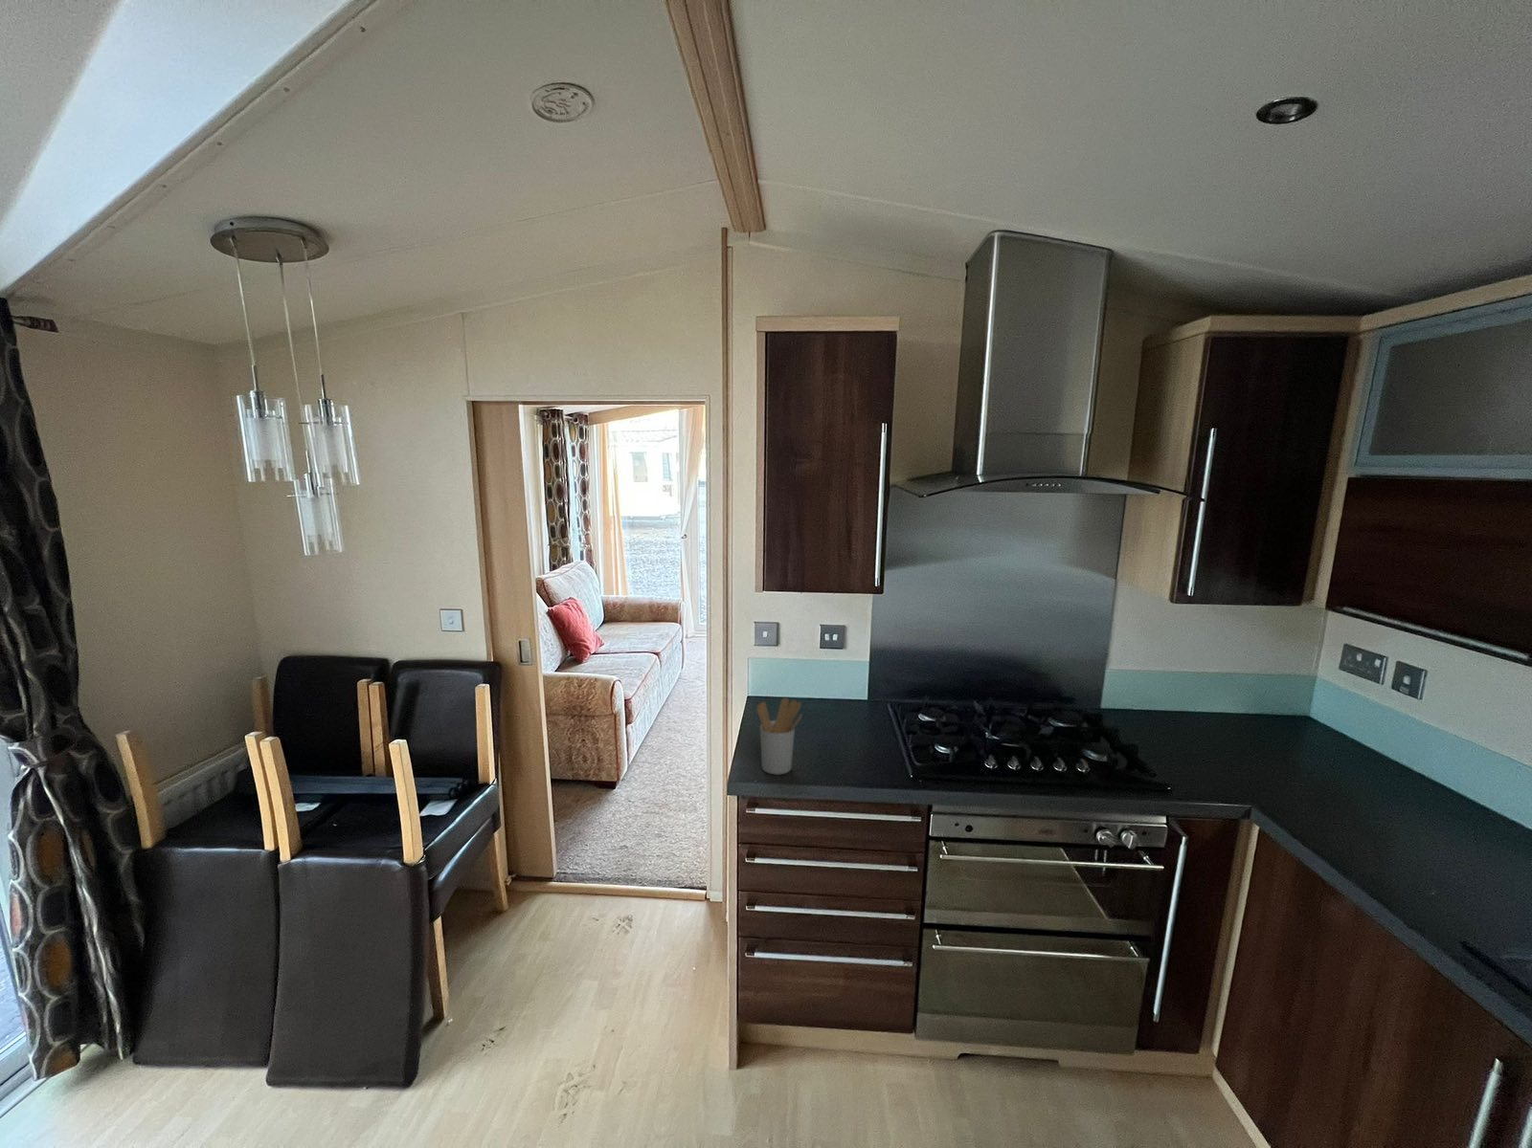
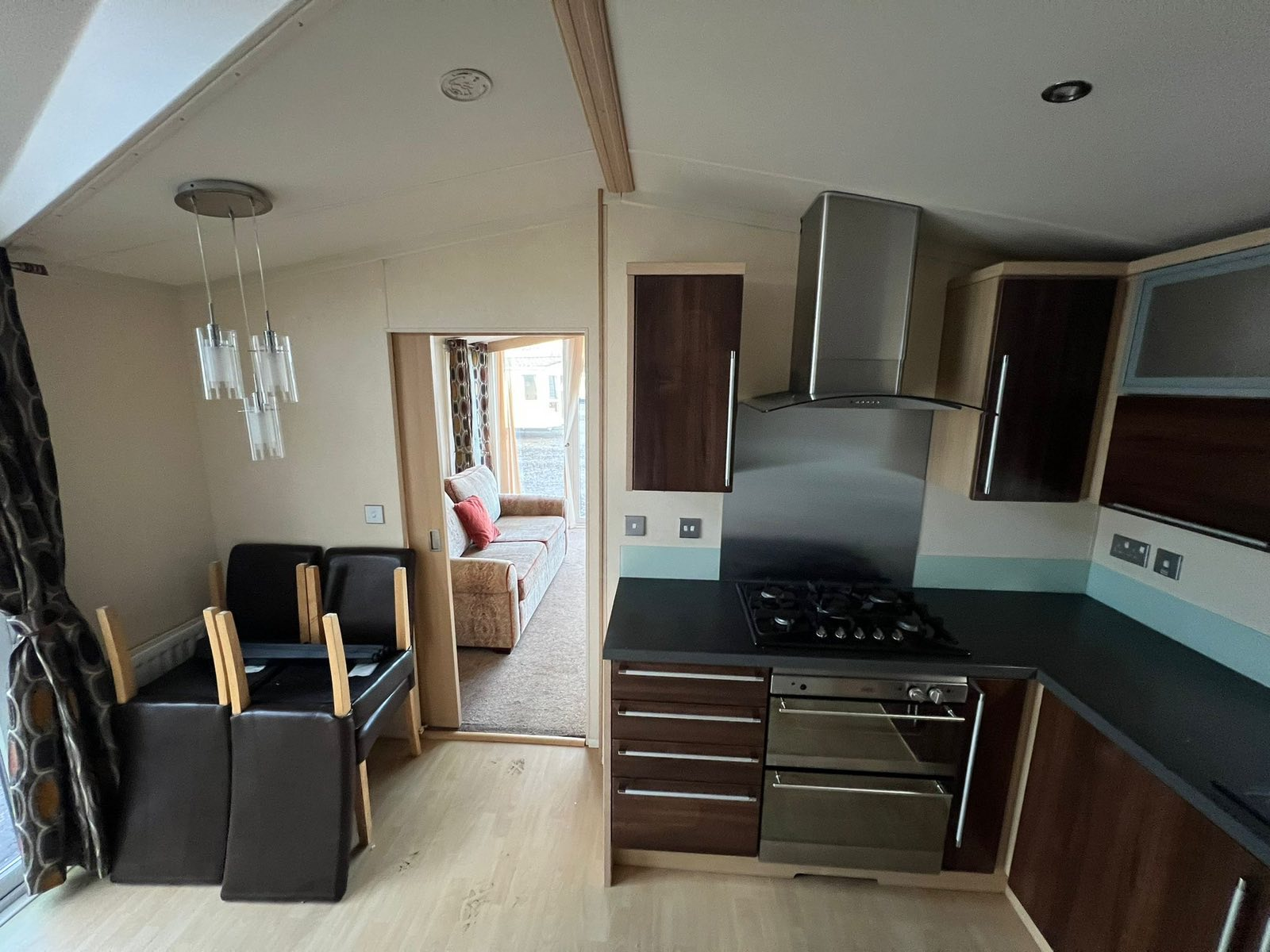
- utensil holder [755,697,803,775]
